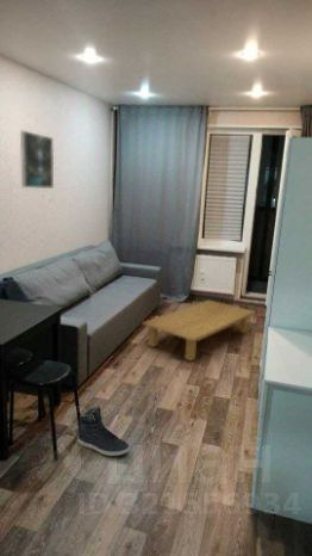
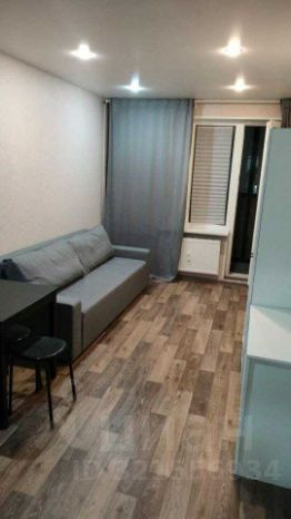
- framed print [19,129,55,190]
- coffee table [141,298,256,363]
- sneaker [76,404,131,457]
